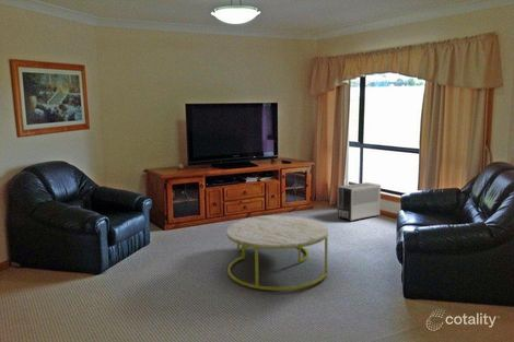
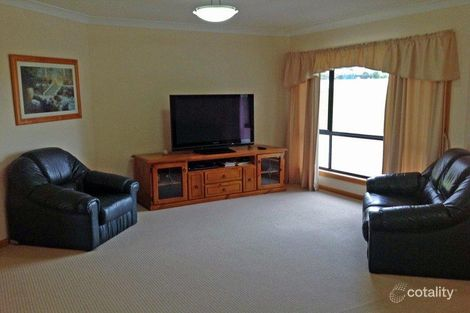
- air purifier [337,181,382,223]
- coffee table [225,214,329,291]
